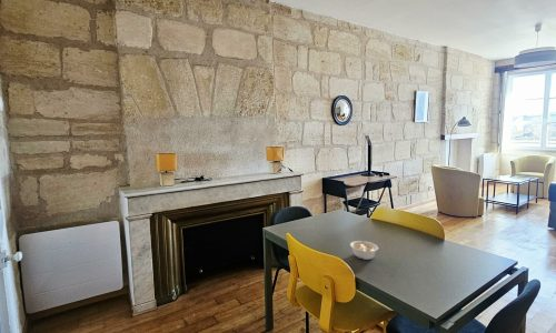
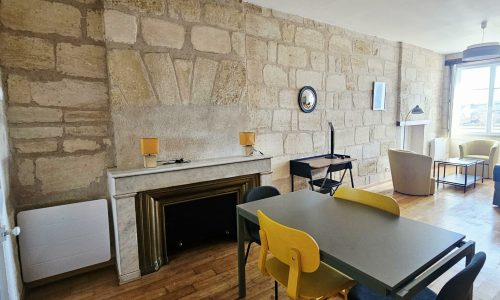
- legume [349,236,379,261]
